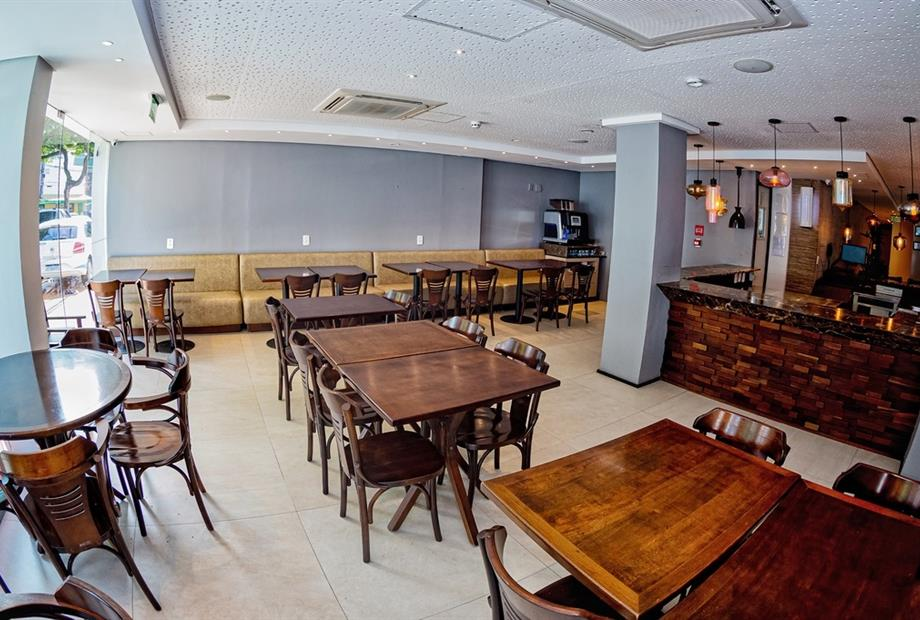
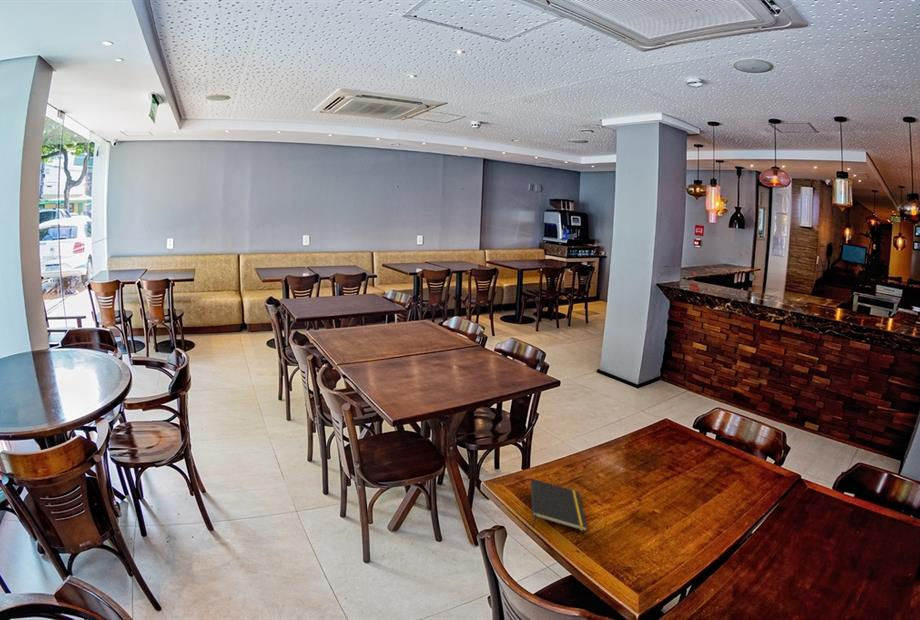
+ notepad [530,478,589,532]
